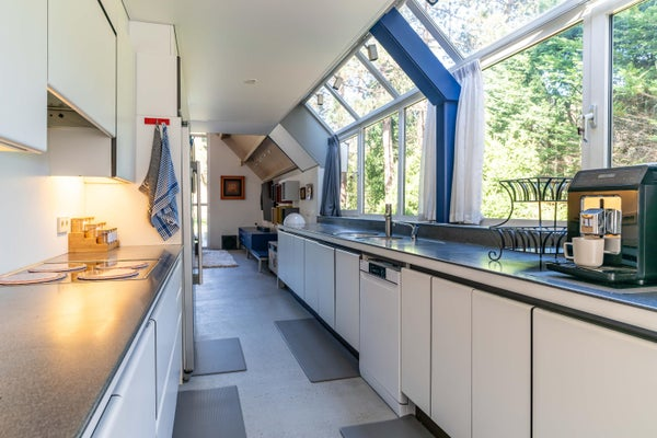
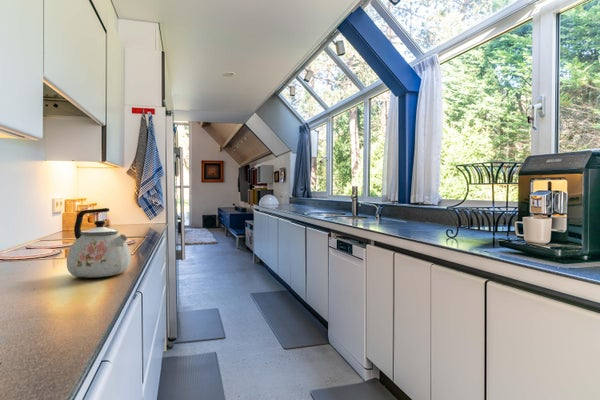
+ kettle [66,207,132,279]
